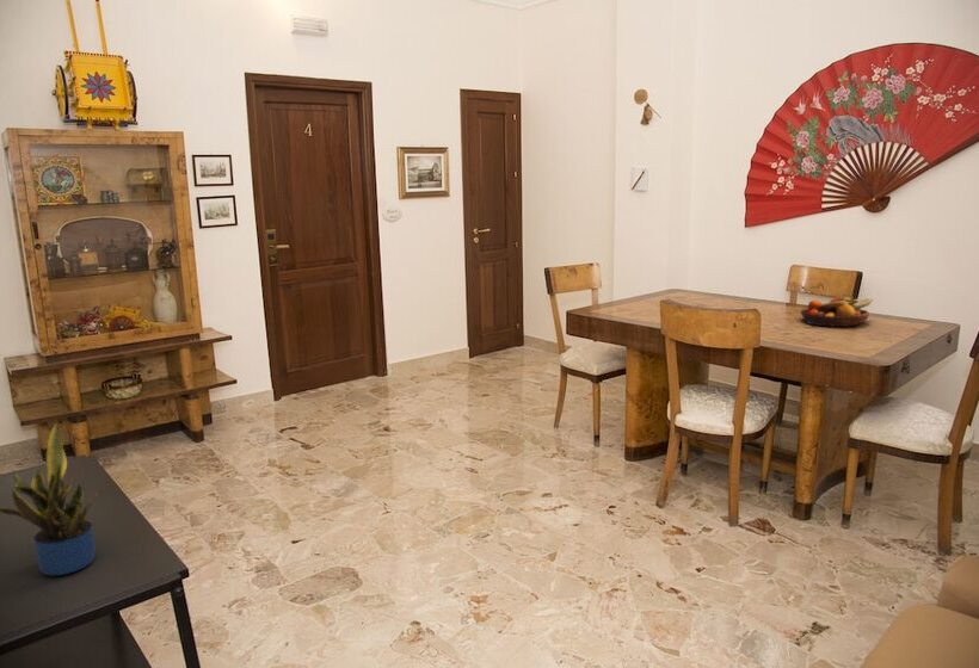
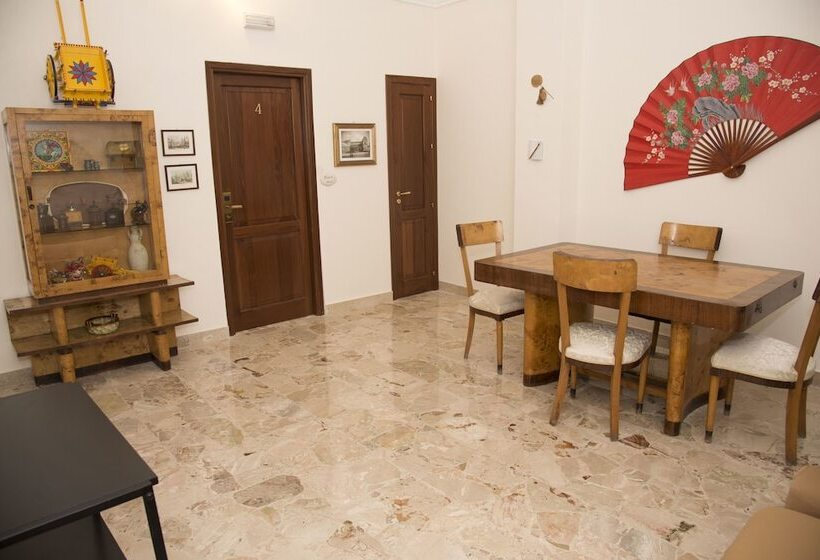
- fruit bowl [800,296,874,328]
- potted plant [0,420,104,576]
